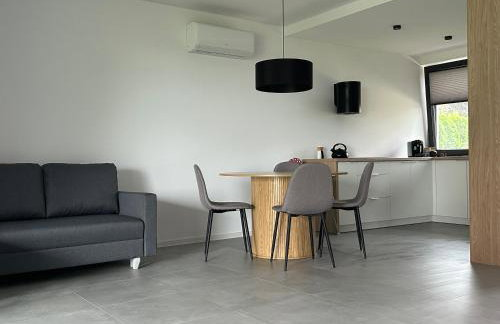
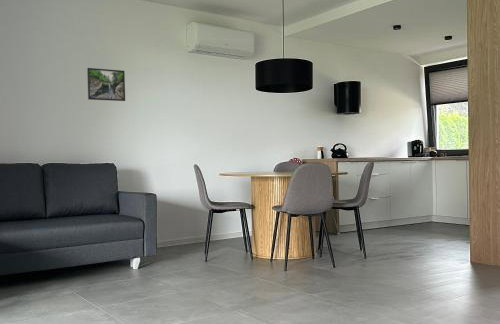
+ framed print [86,67,126,102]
